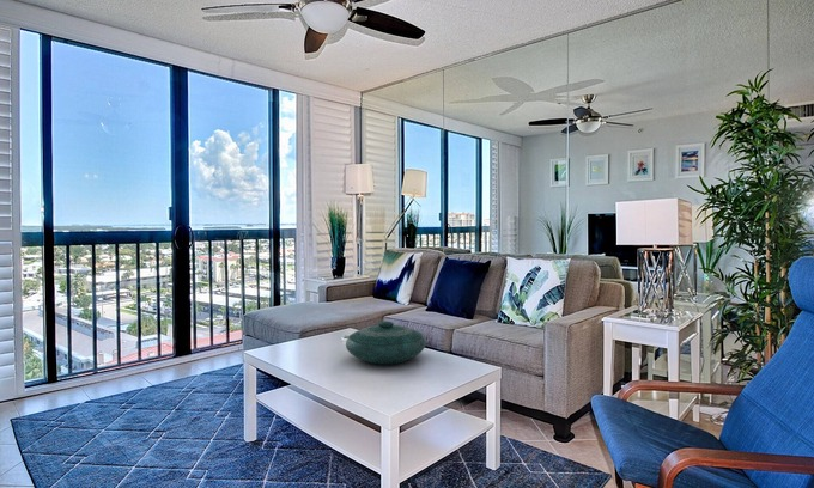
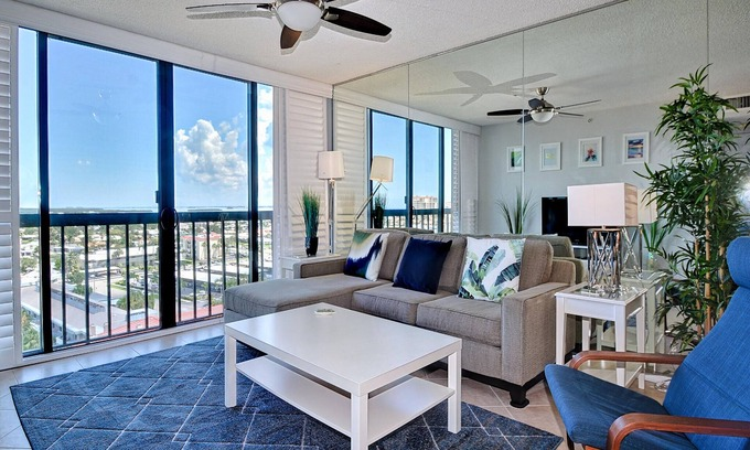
- decorative bowl [345,321,427,366]
